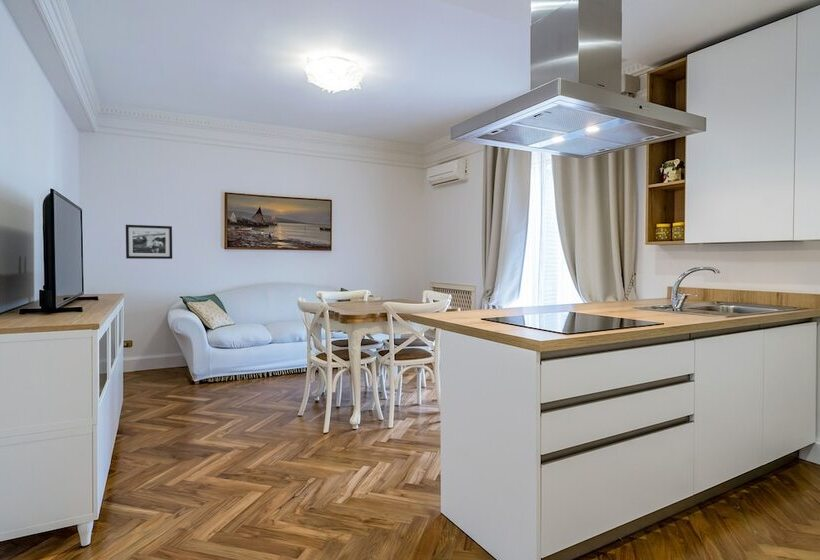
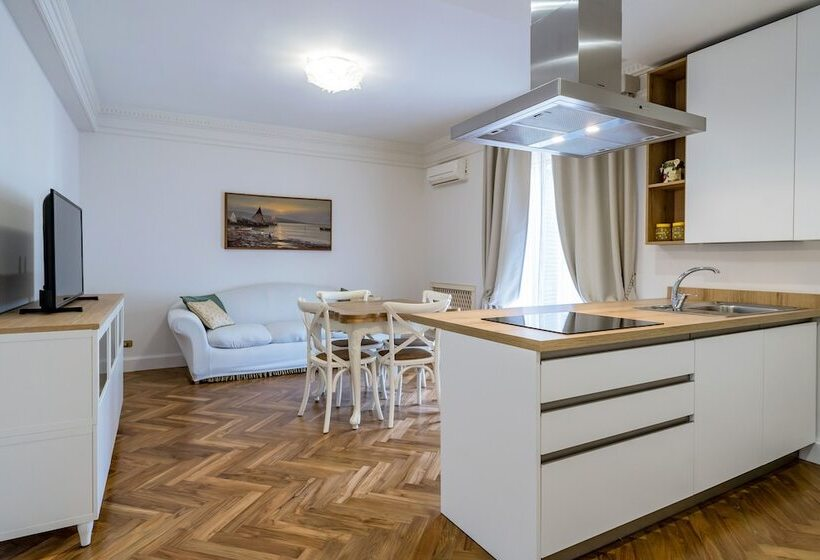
- picture frame [125,224,173,260]
